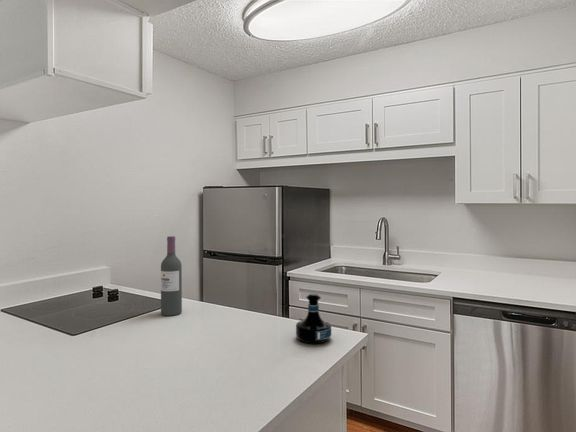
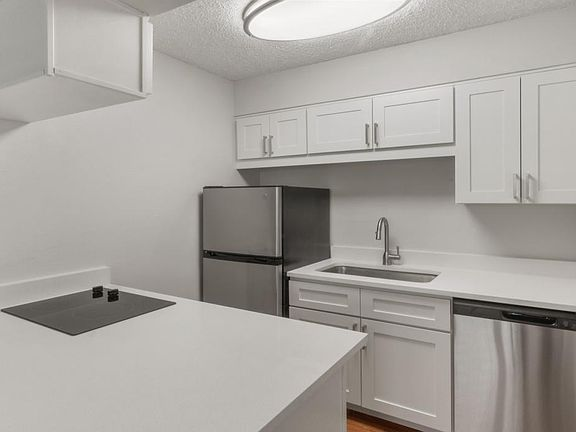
- wine bottle [160,235,183,317]
- tequila bottle [295,292,332,344]
